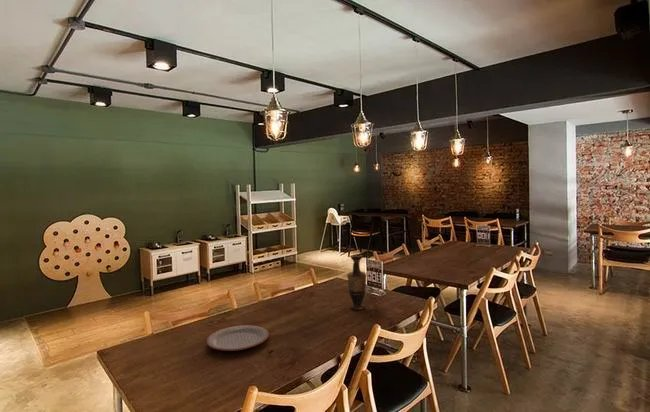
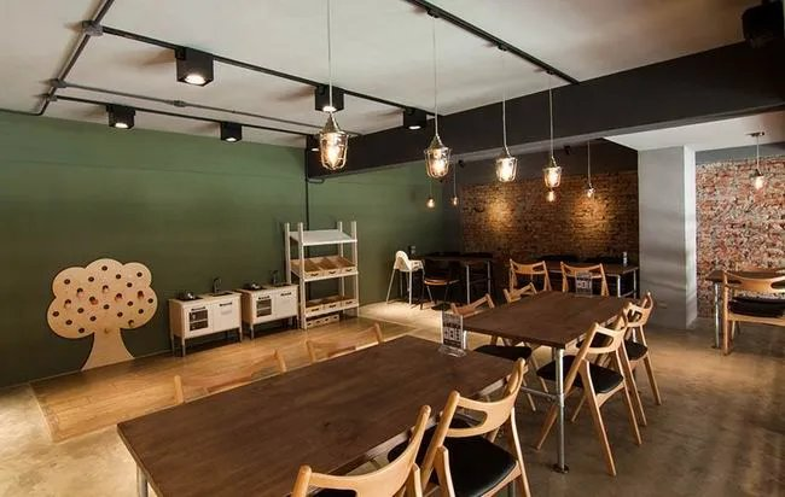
- vase [346,254,367,311]
- plate [206,324,270,352]
